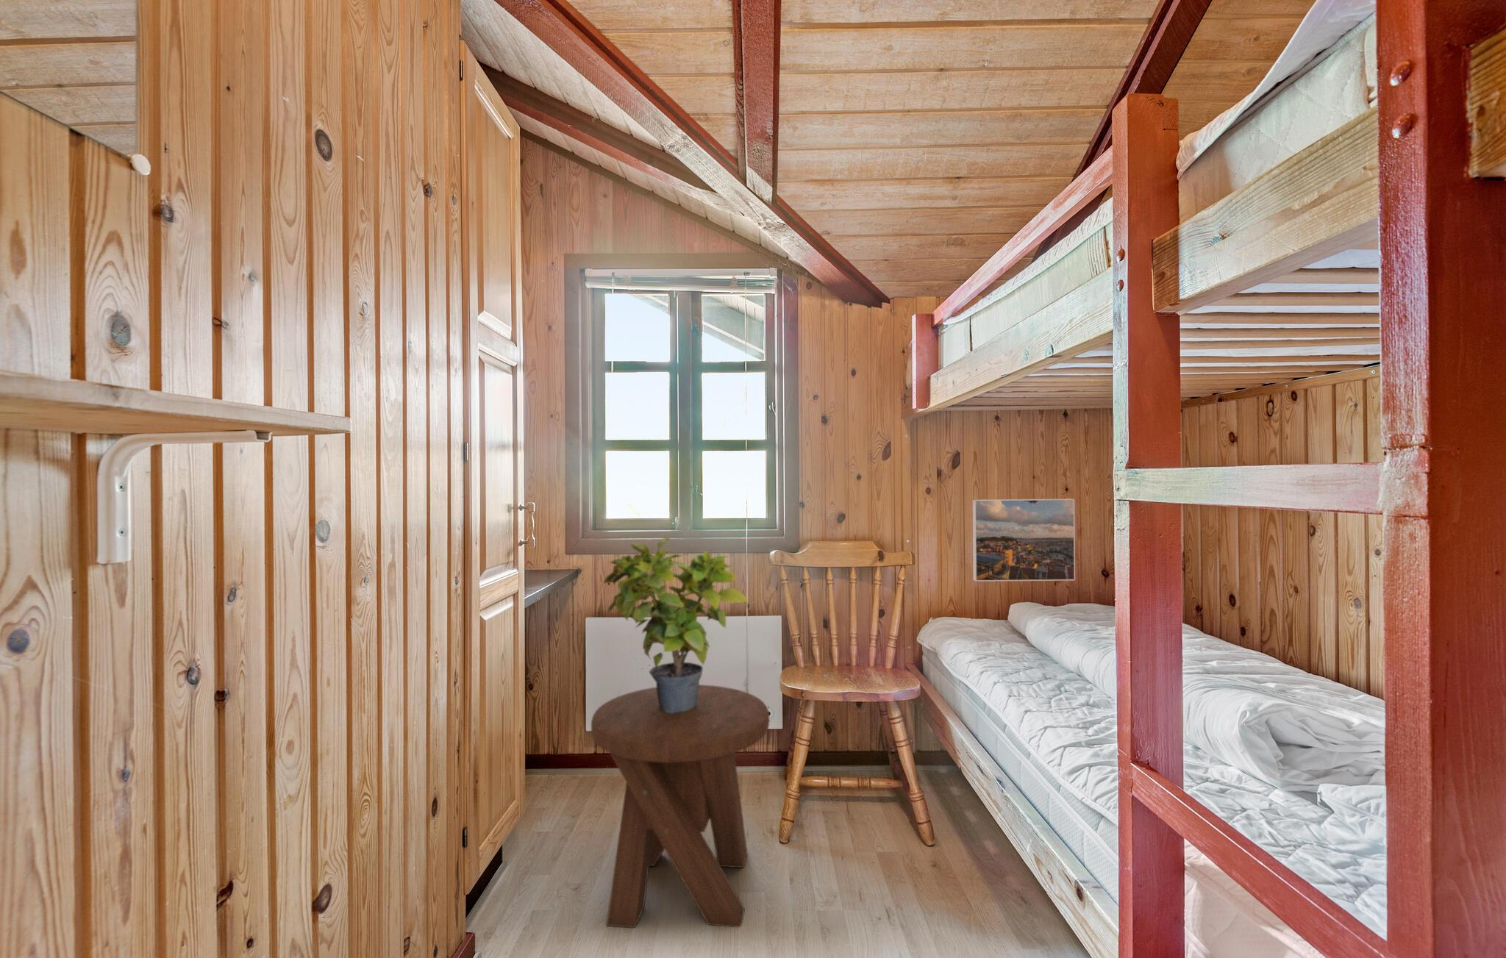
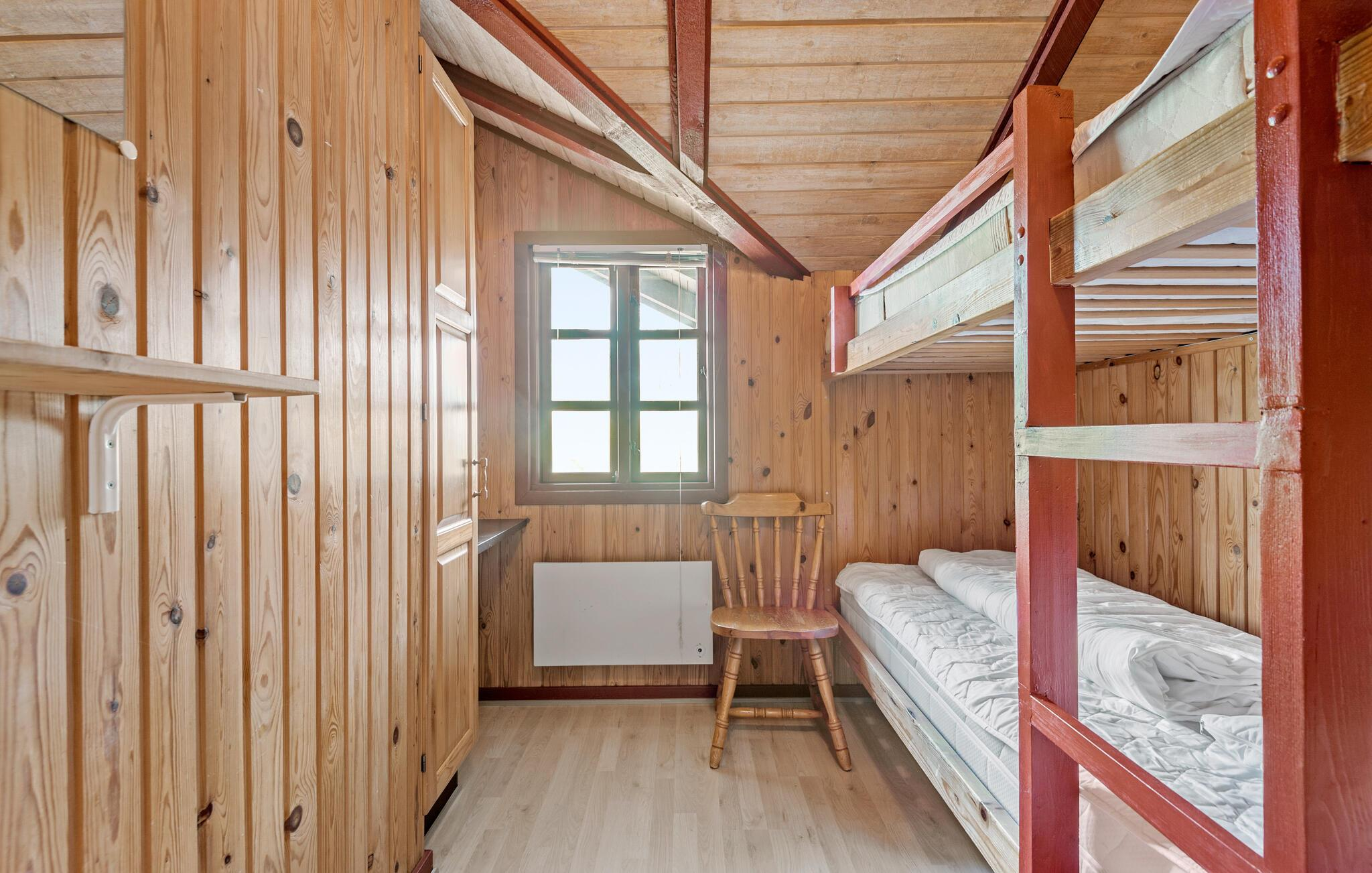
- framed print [971,498,1076,583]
- potted plant [599,536,750,713]
- music stool [591,684,769,928]
